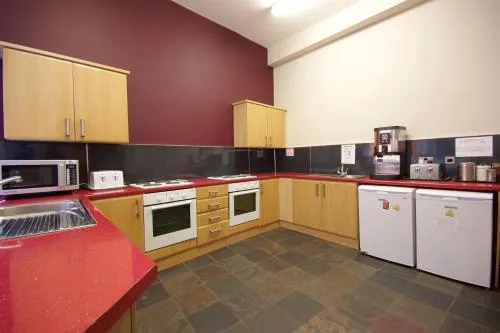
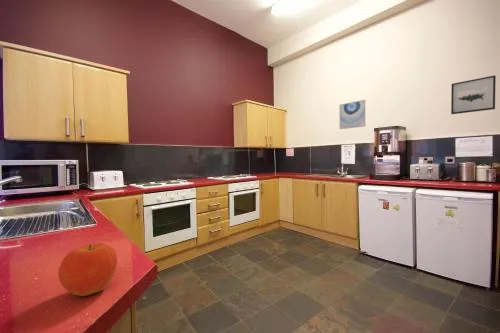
+ fruit [57,242,118,297]
+ wall art [450,74,497,115]
+ wall art [339,99,367,130]
